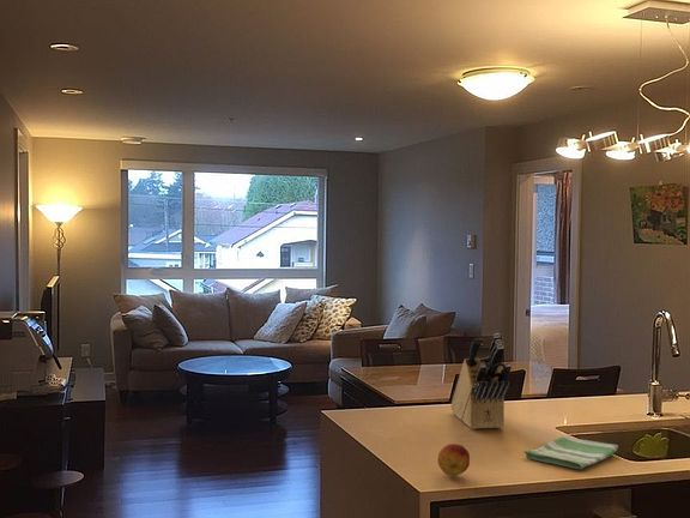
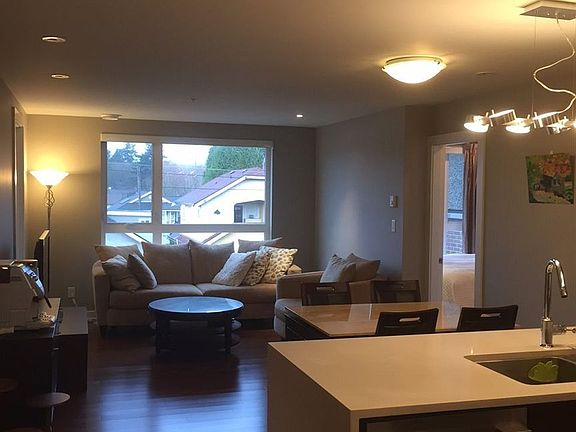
- knife block [450,332,512,430]
- fruit [436,442,471,477]
- dish towel [522,434,619,470]
